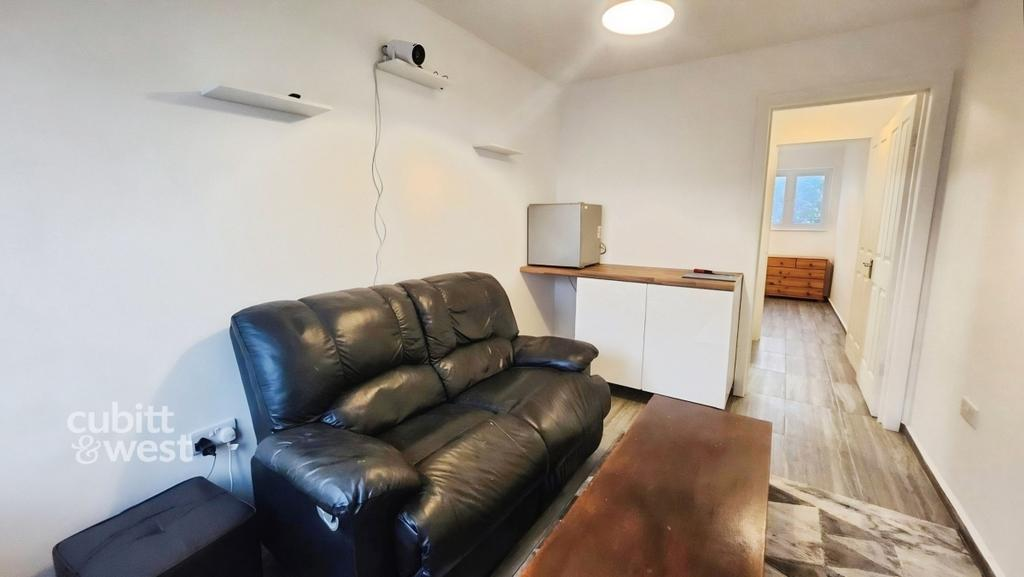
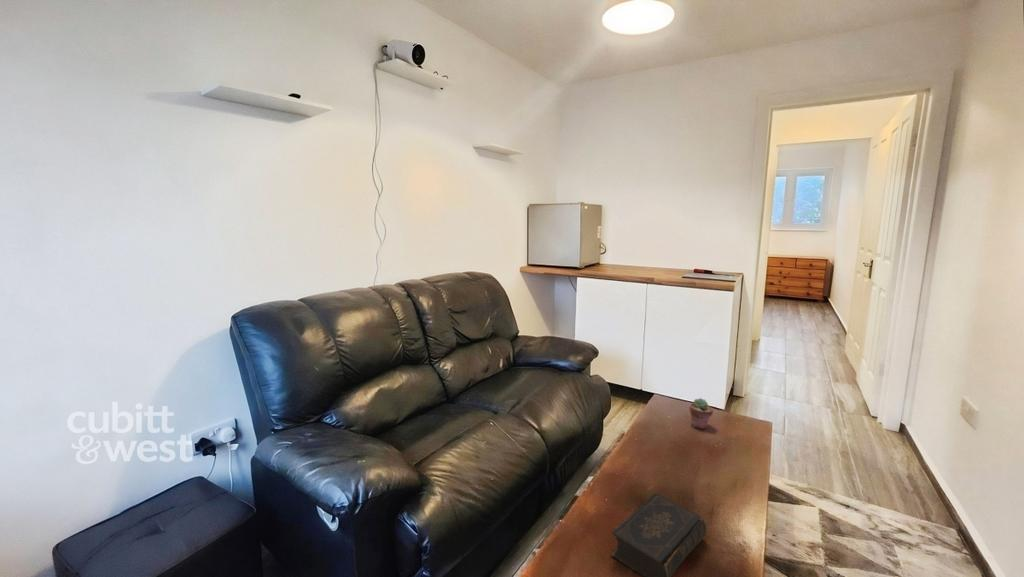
+ potted succulent [688,397,714,430]
+ book [610,492,708,577]
